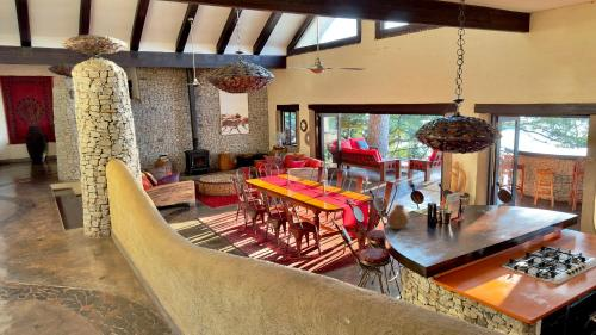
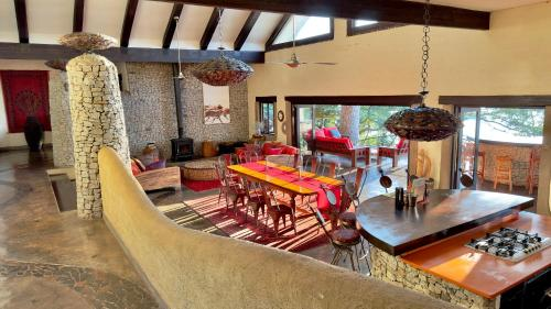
- vase [386,204,411,230]
